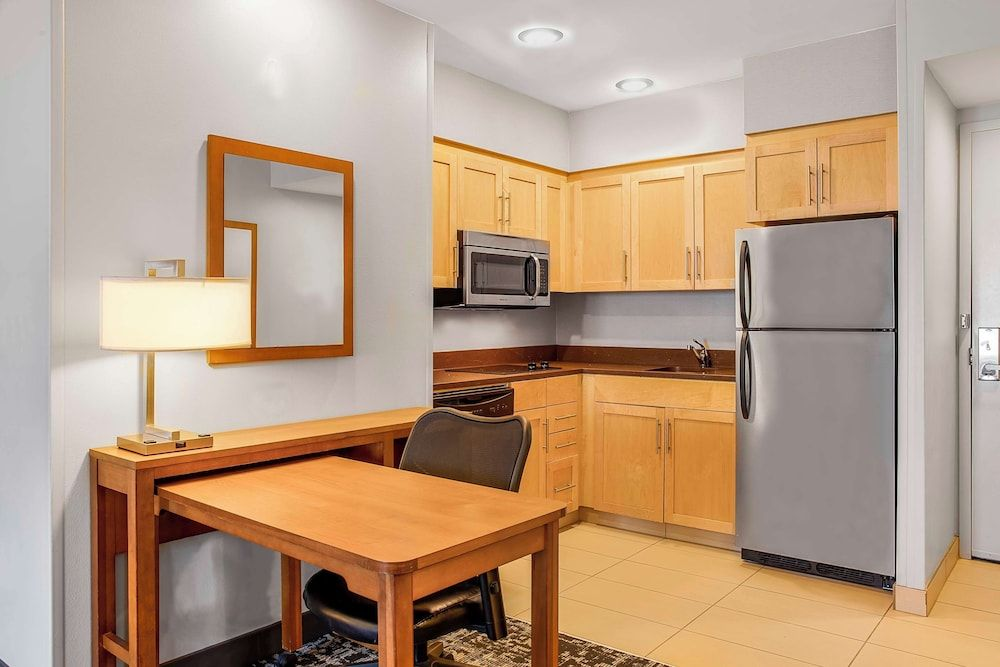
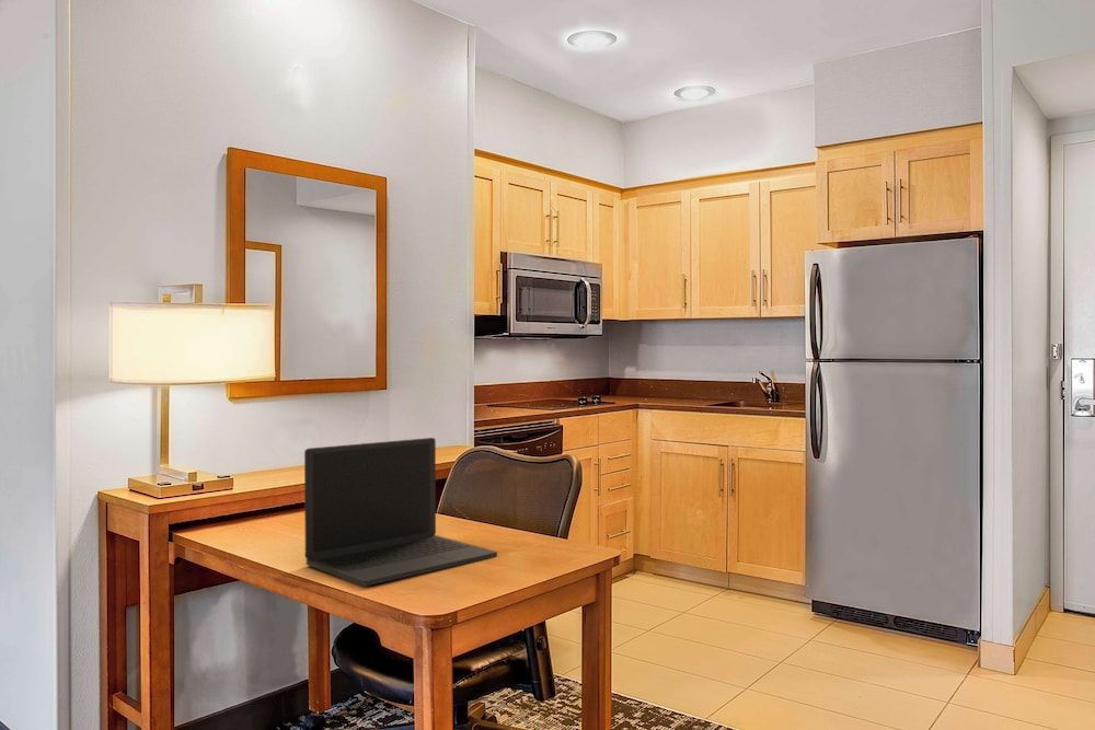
+ laptop [303,437,498,588]
